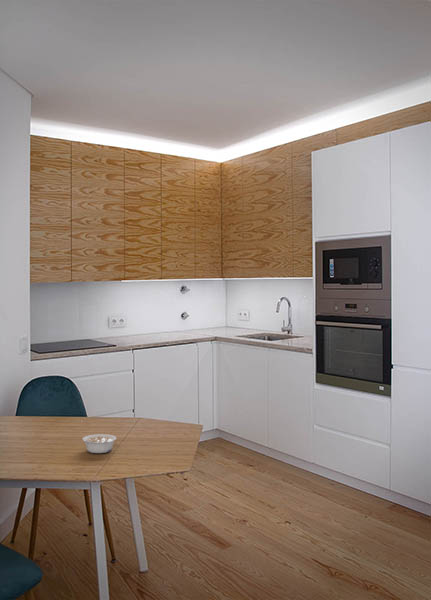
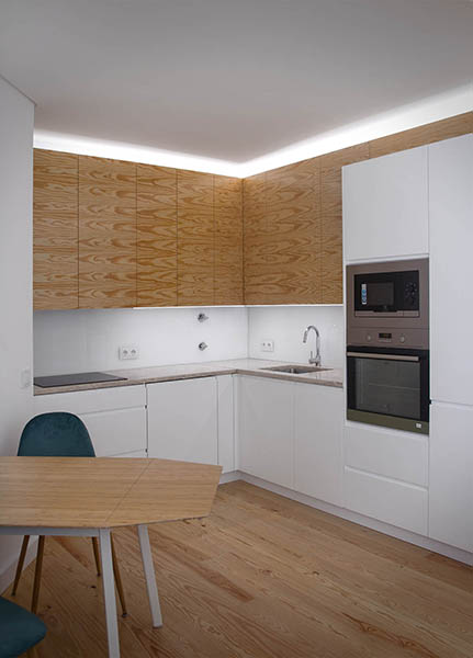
- legume [81,433,117,454]
